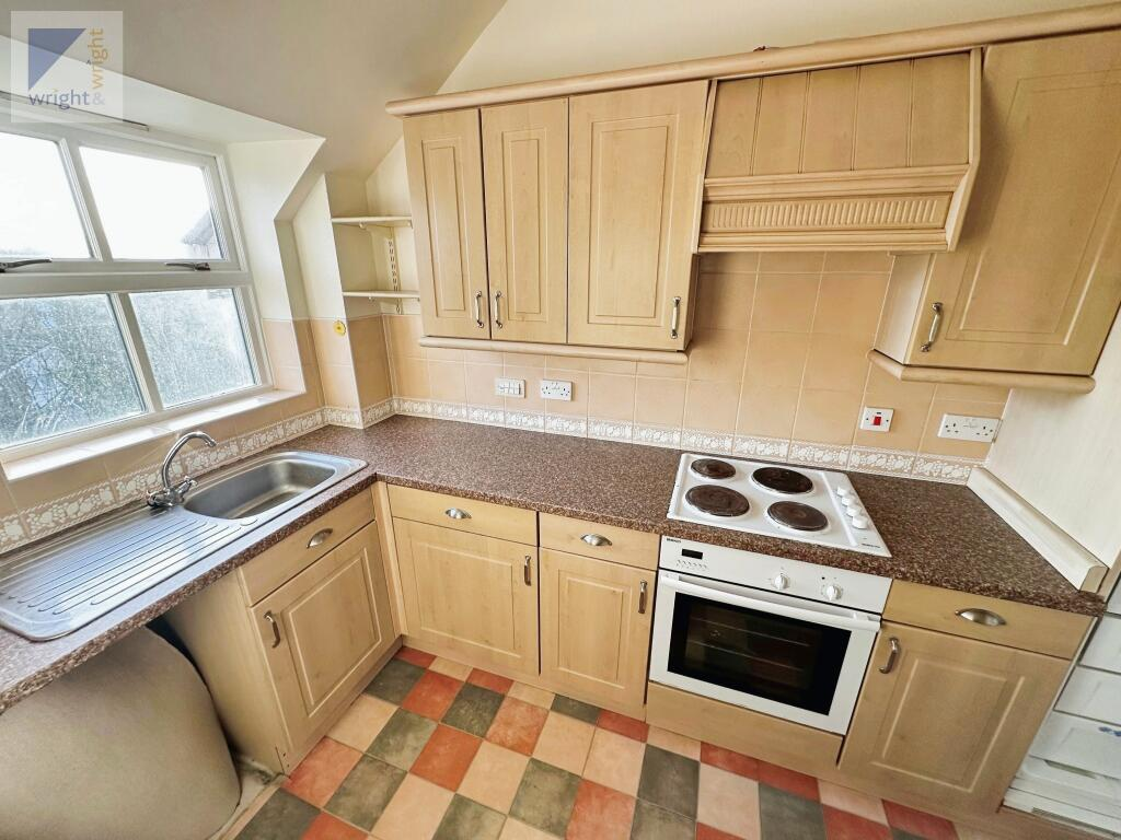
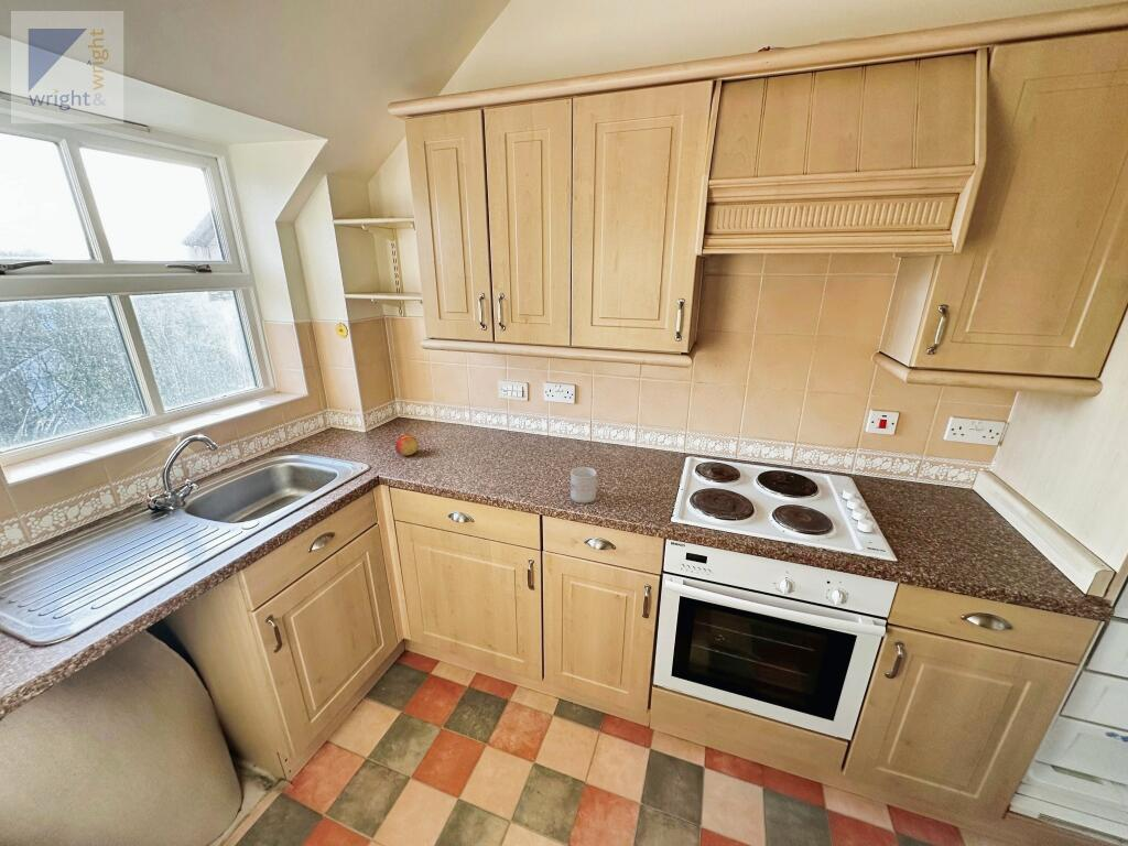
+ fruit [394,433,420,456]
+ mug [570,466,598,505]
